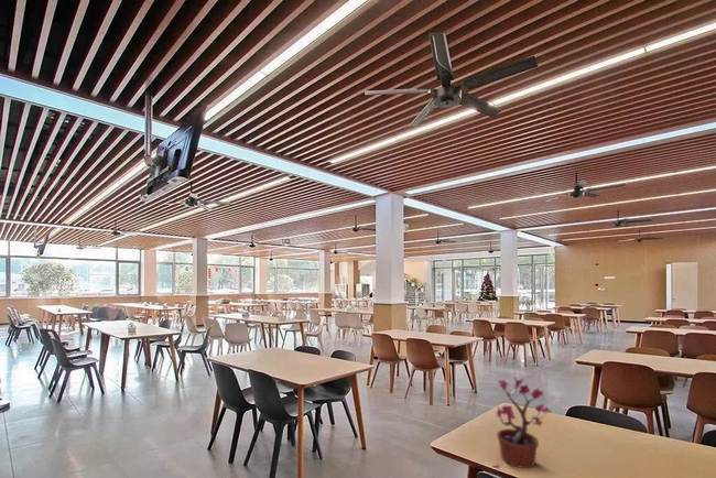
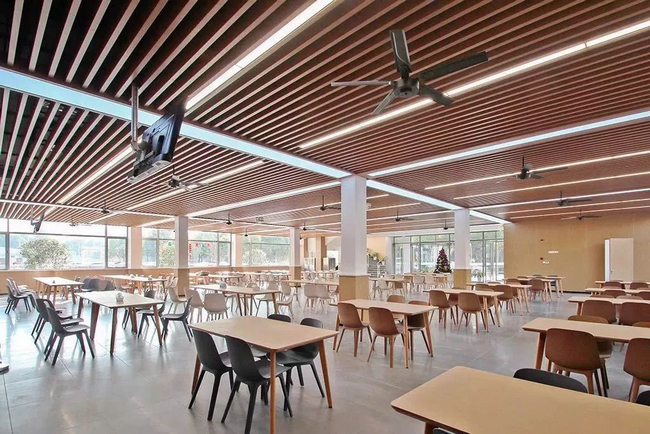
- potted plant [493,377,552,469]
